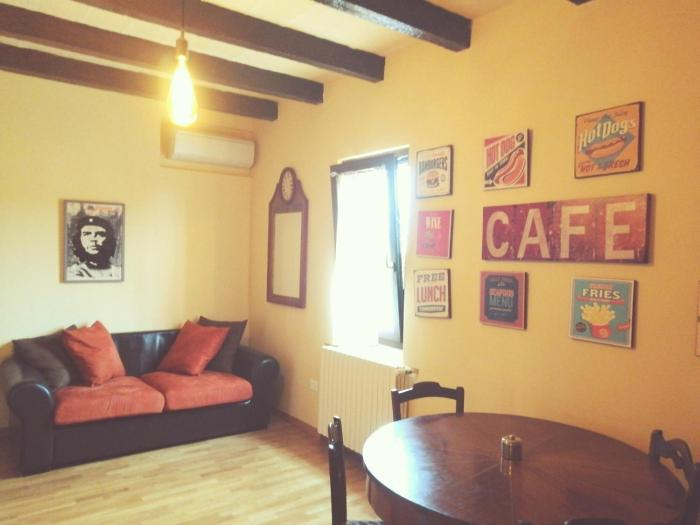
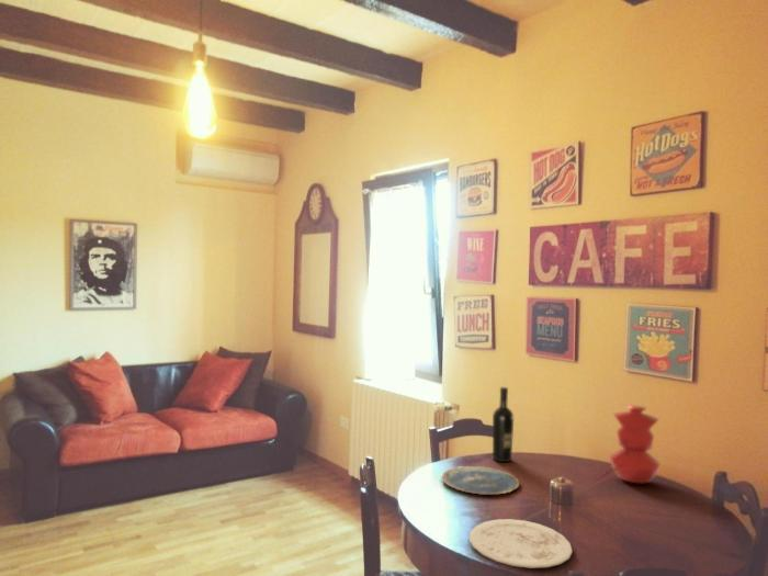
+ vase [609,404,662,484]
+ wine bottle [492,386,515,463]
+ plate [468,518,574,569]
+ plate [441,465,520,496]
